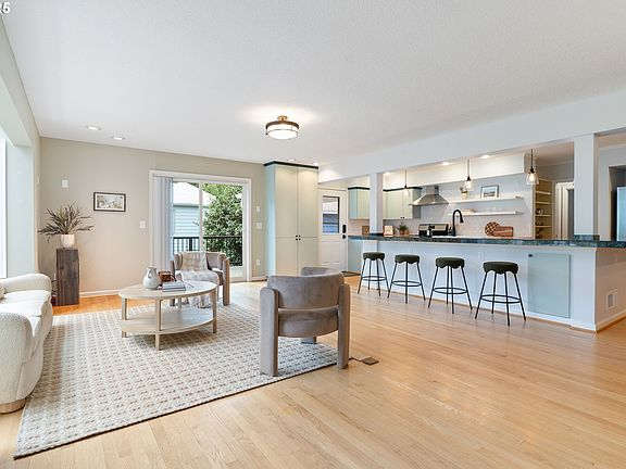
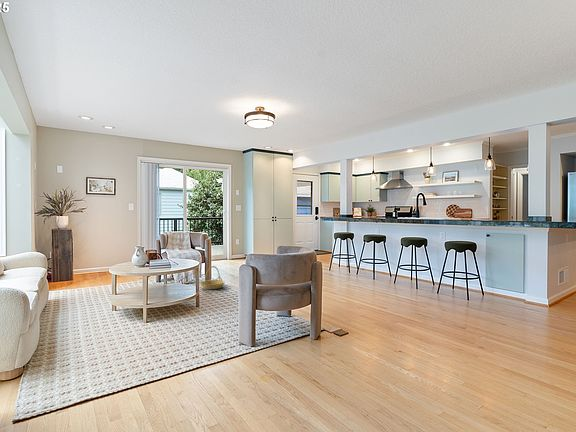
+ basket [199,265,226,290]
